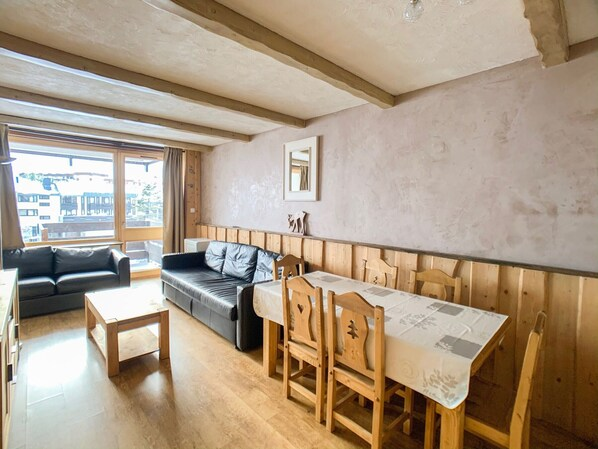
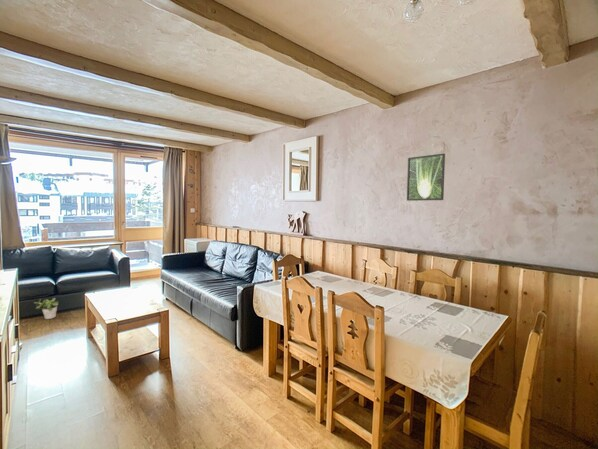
+ potted plant [33,297,60,320]
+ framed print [406,153,446,202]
